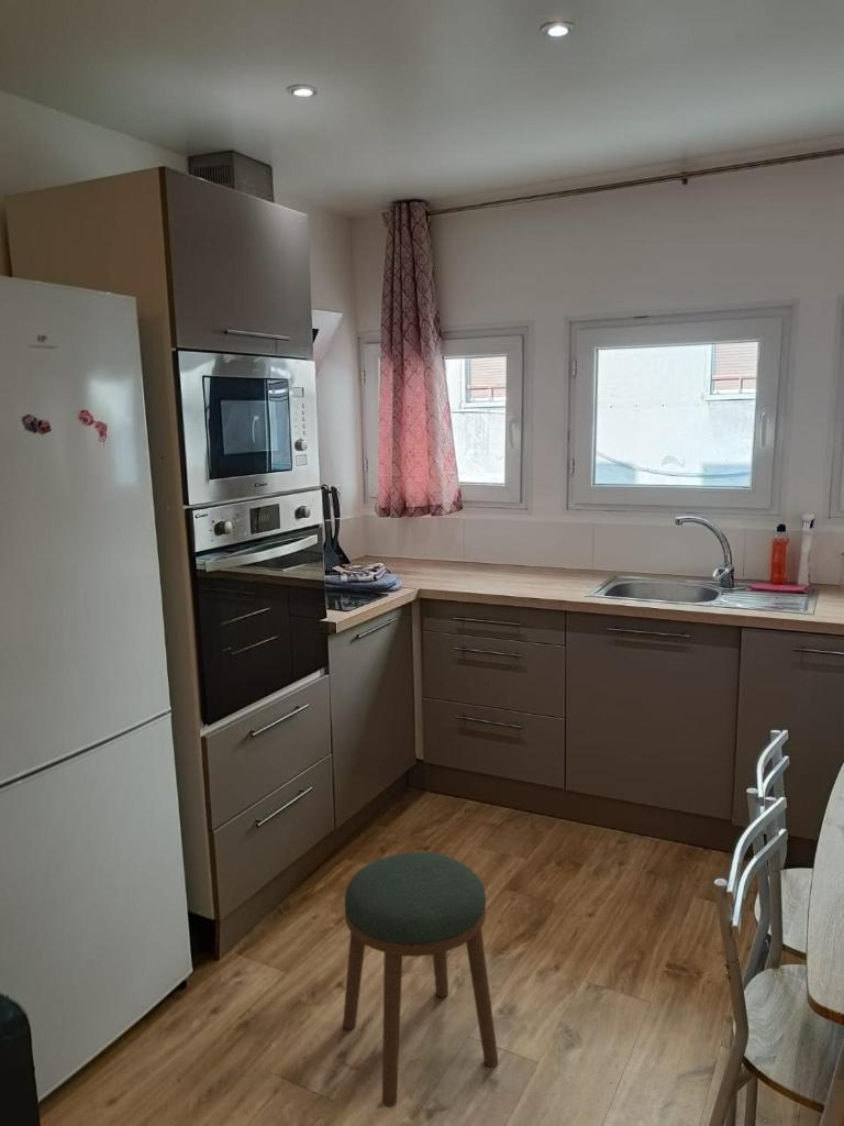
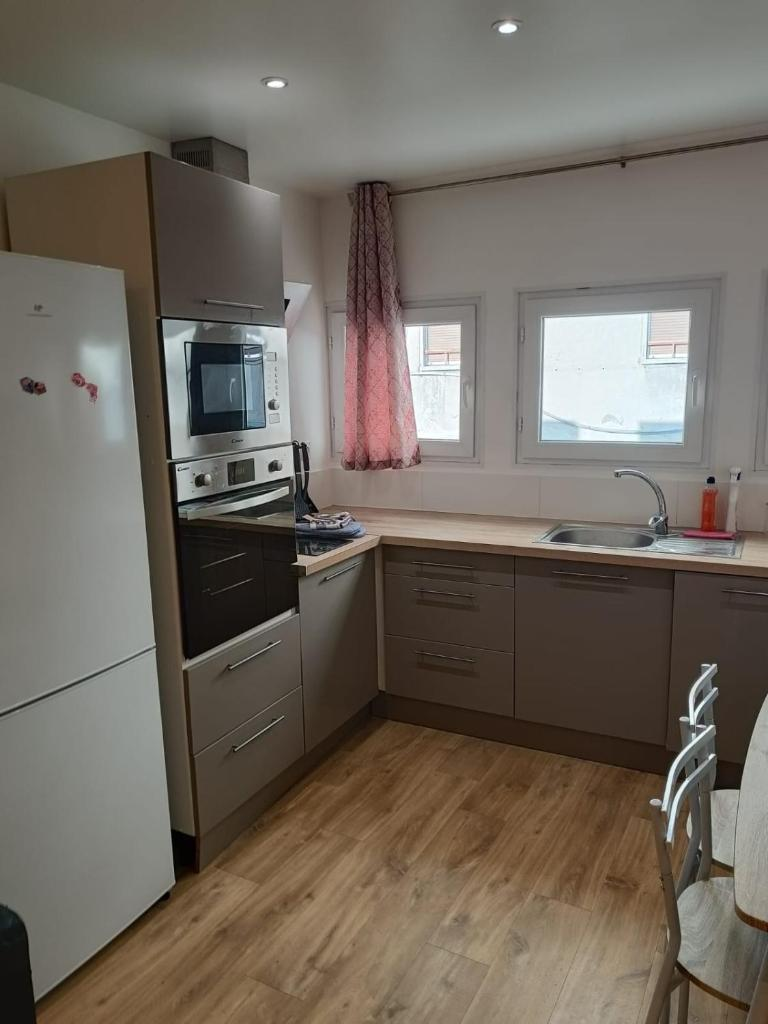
- stool [342,850,499,1108]
